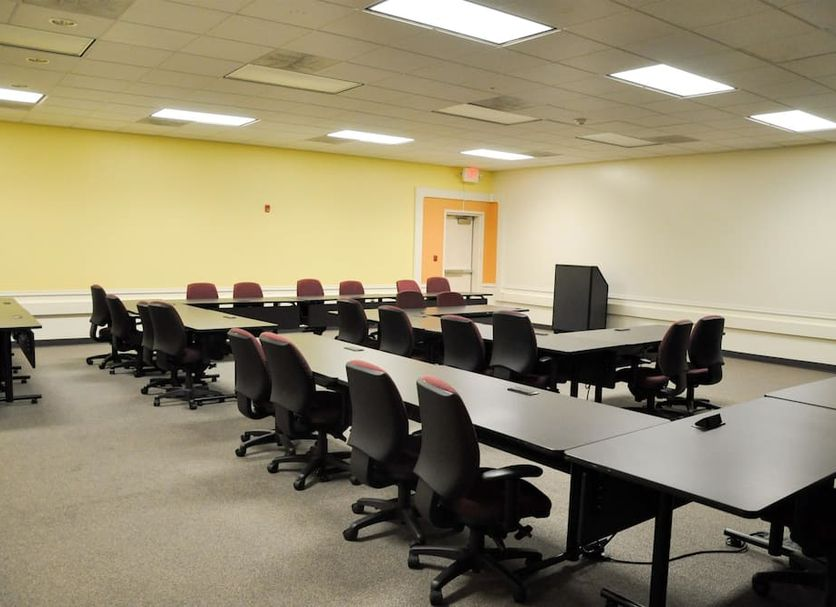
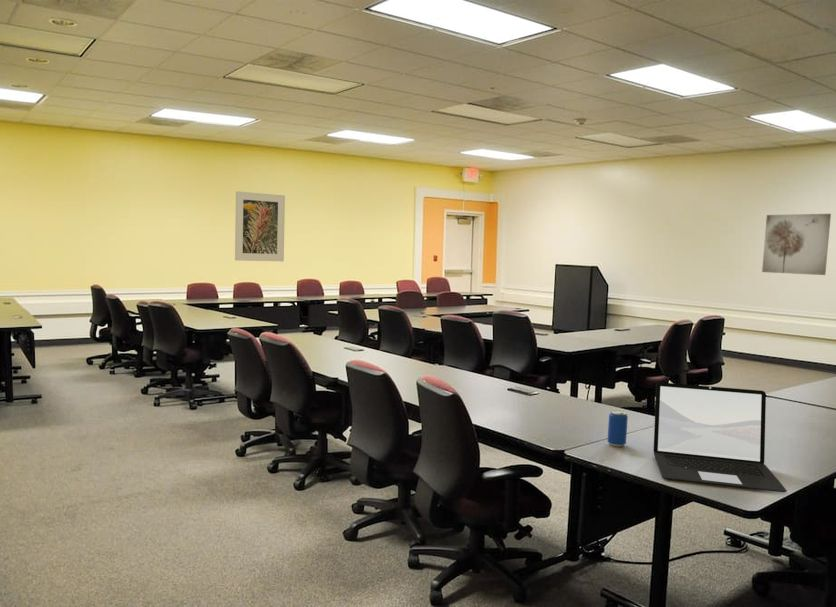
+ beverage can [606,409,629,447]
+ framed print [234,190,286,262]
+ laptop [653,381,788,493]
+ wall art [761,213,832,276]
